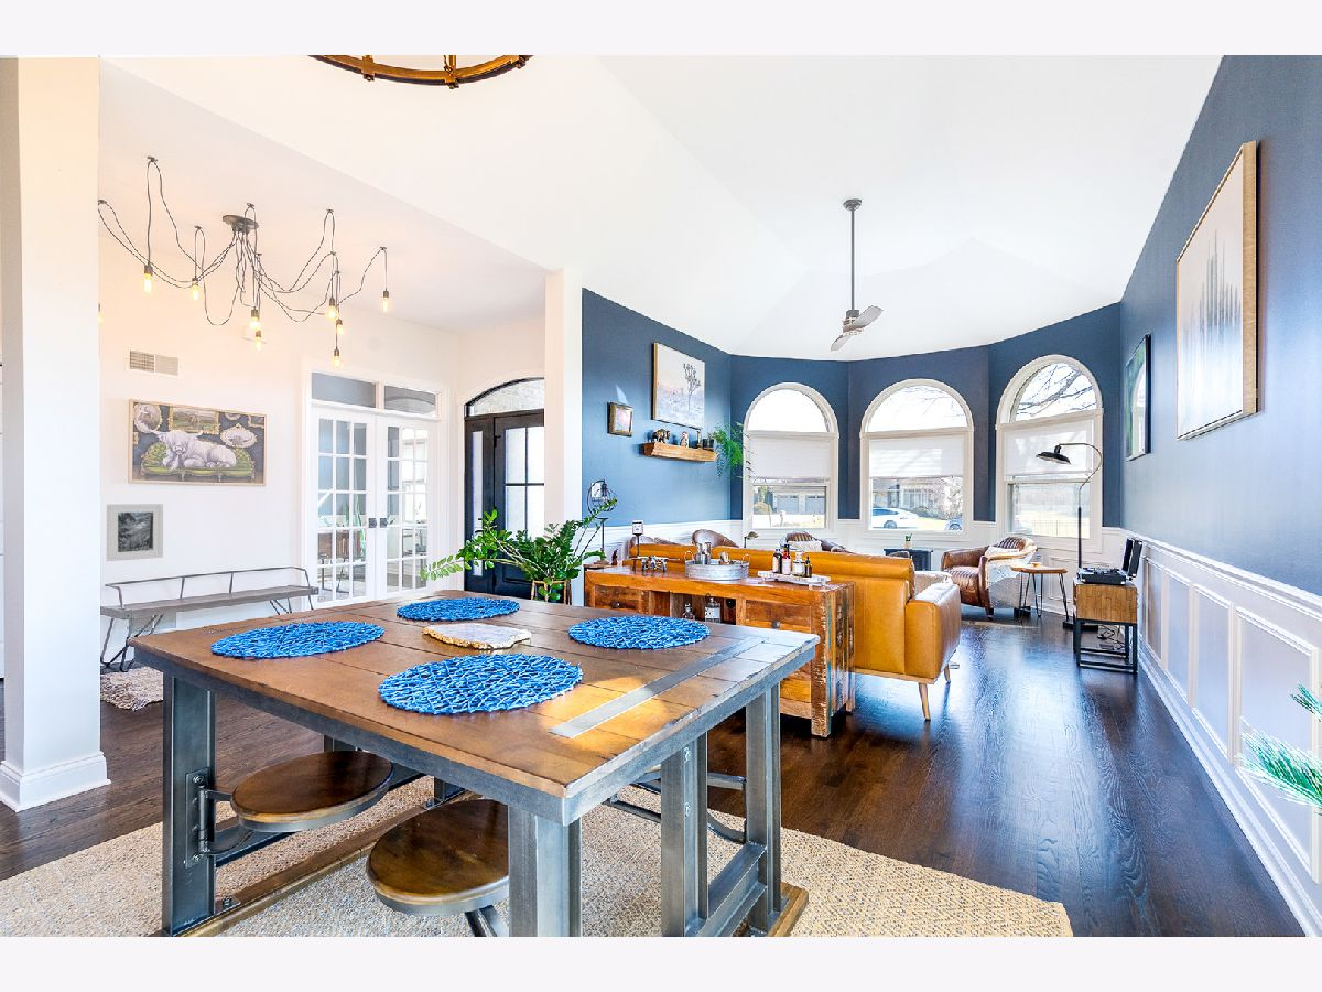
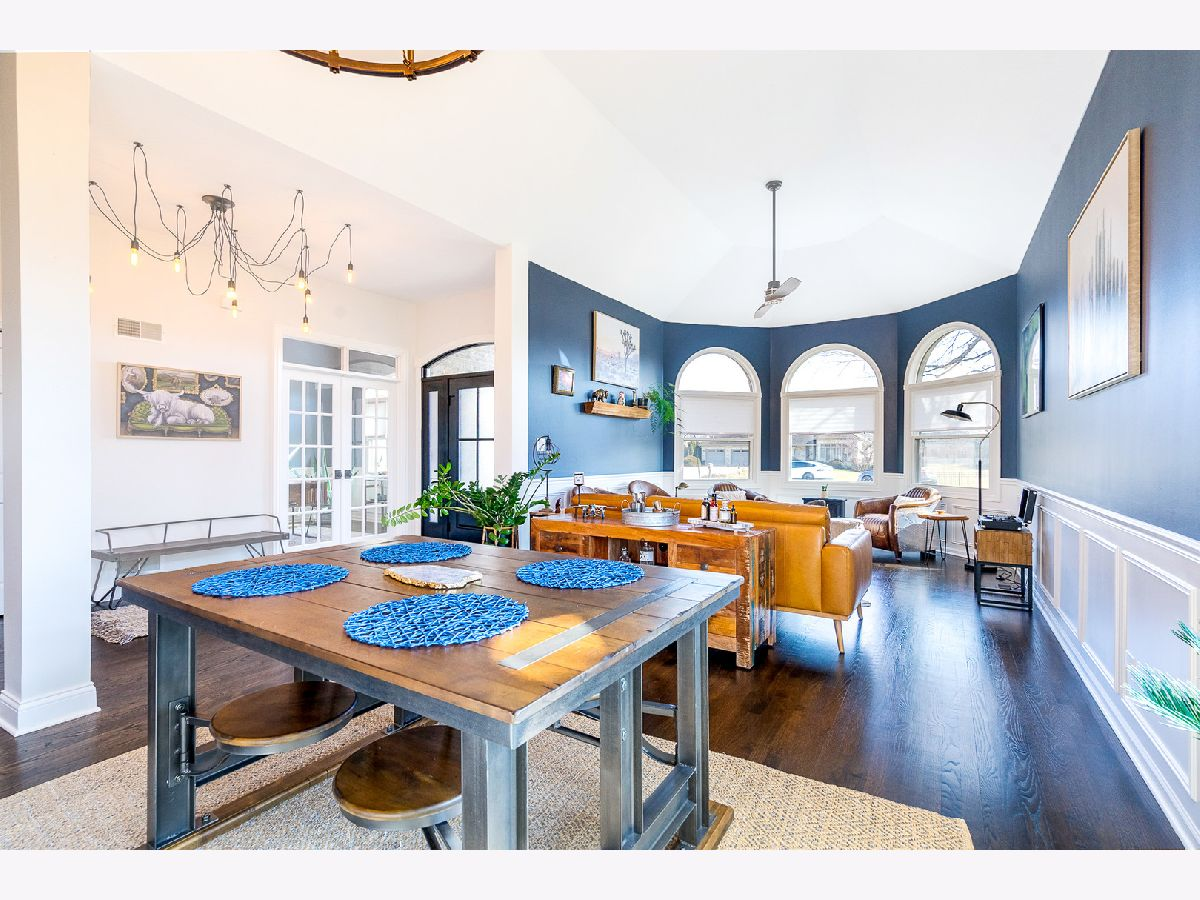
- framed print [106,503,164,562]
